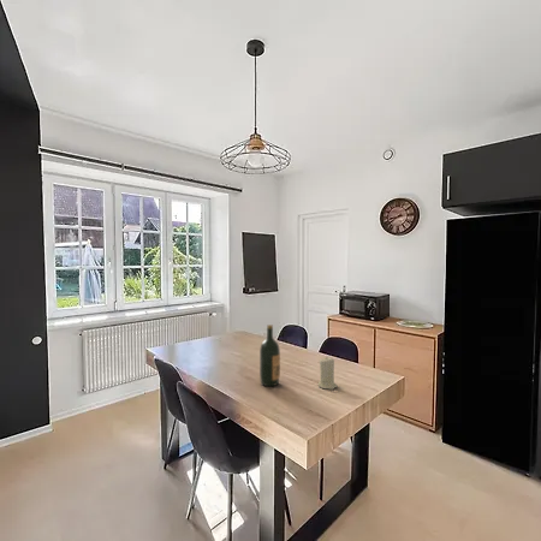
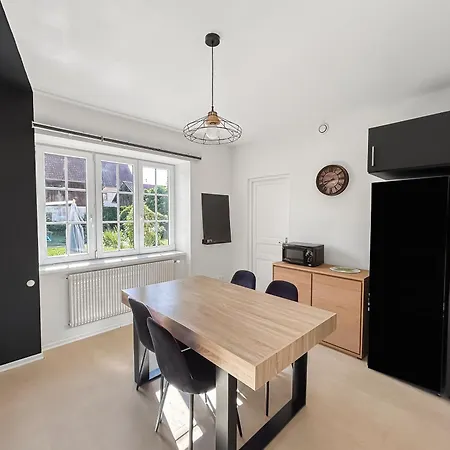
- wine bottle [258,323,281,387]
- candle [317,357,339,391]
